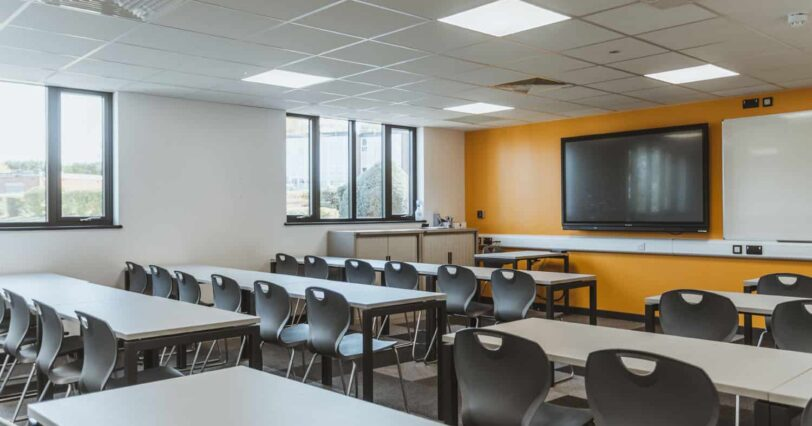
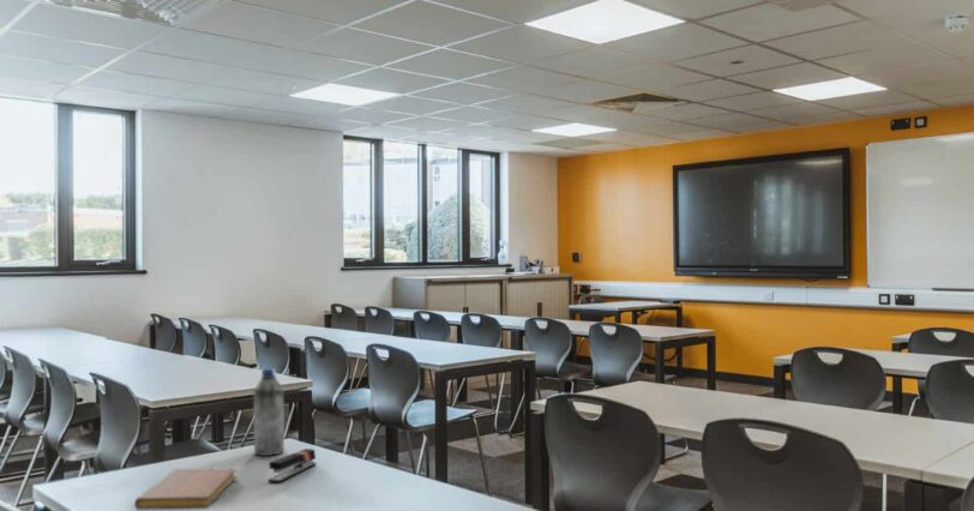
+ stapler [267,447,317,483]
+ notebook [133,468,238,511]
+ water bottle [252,367,285,457]
